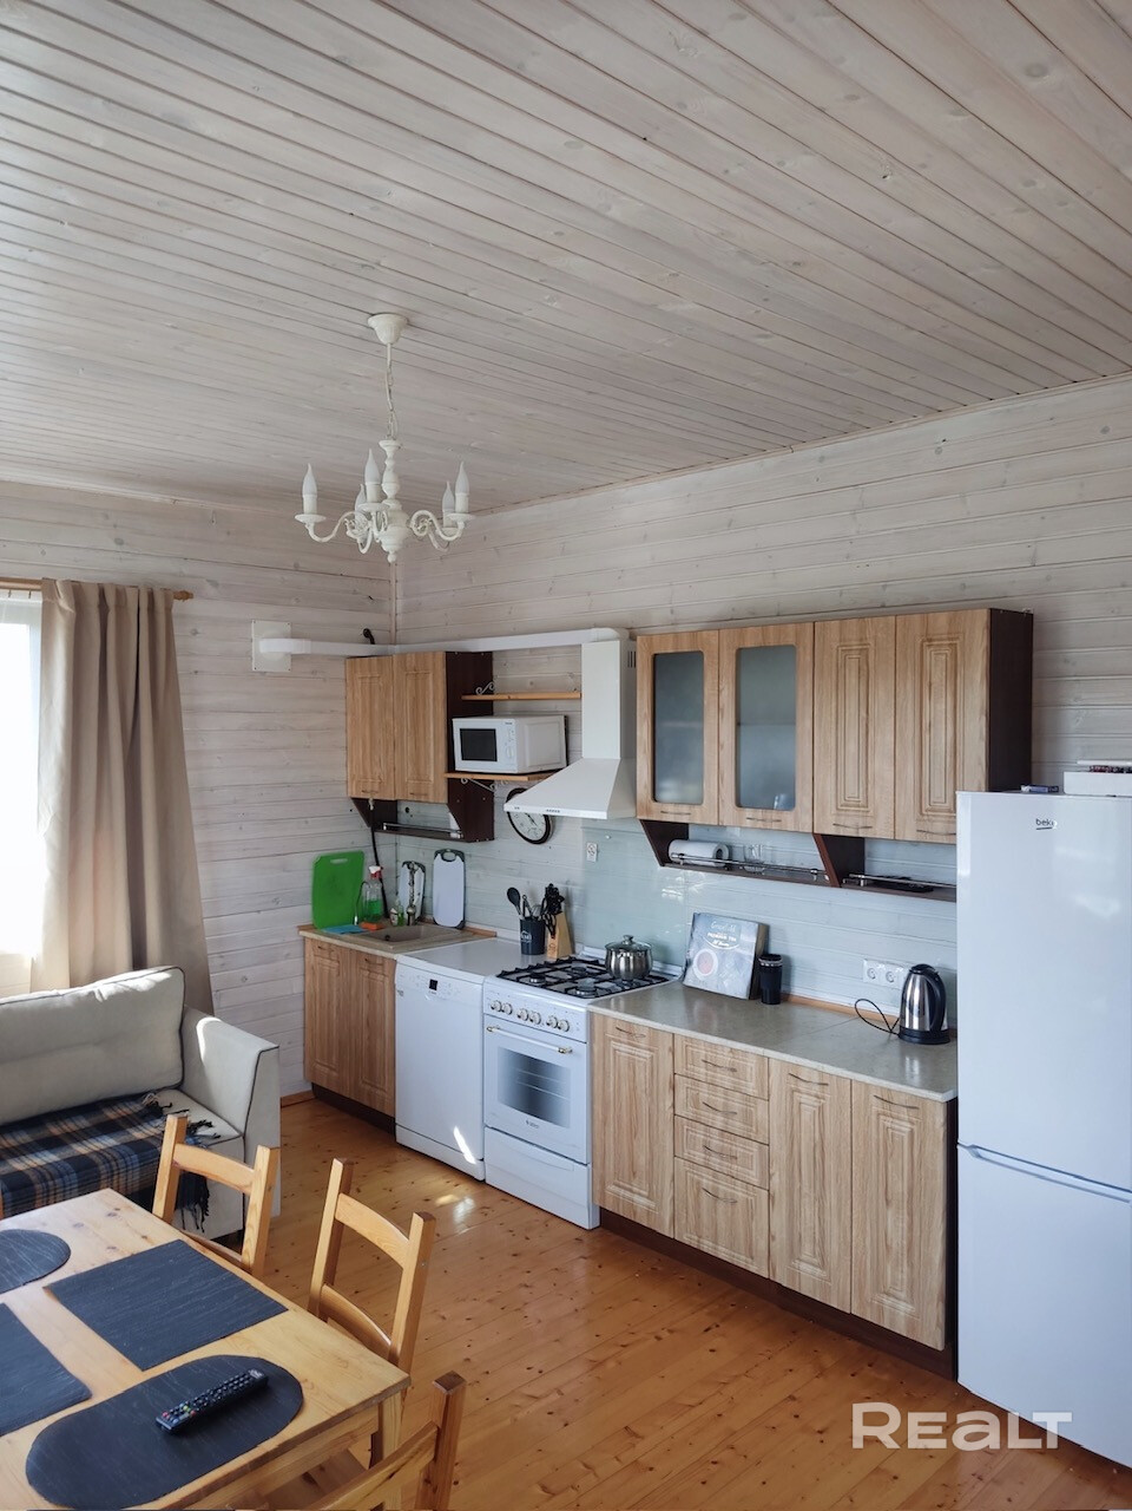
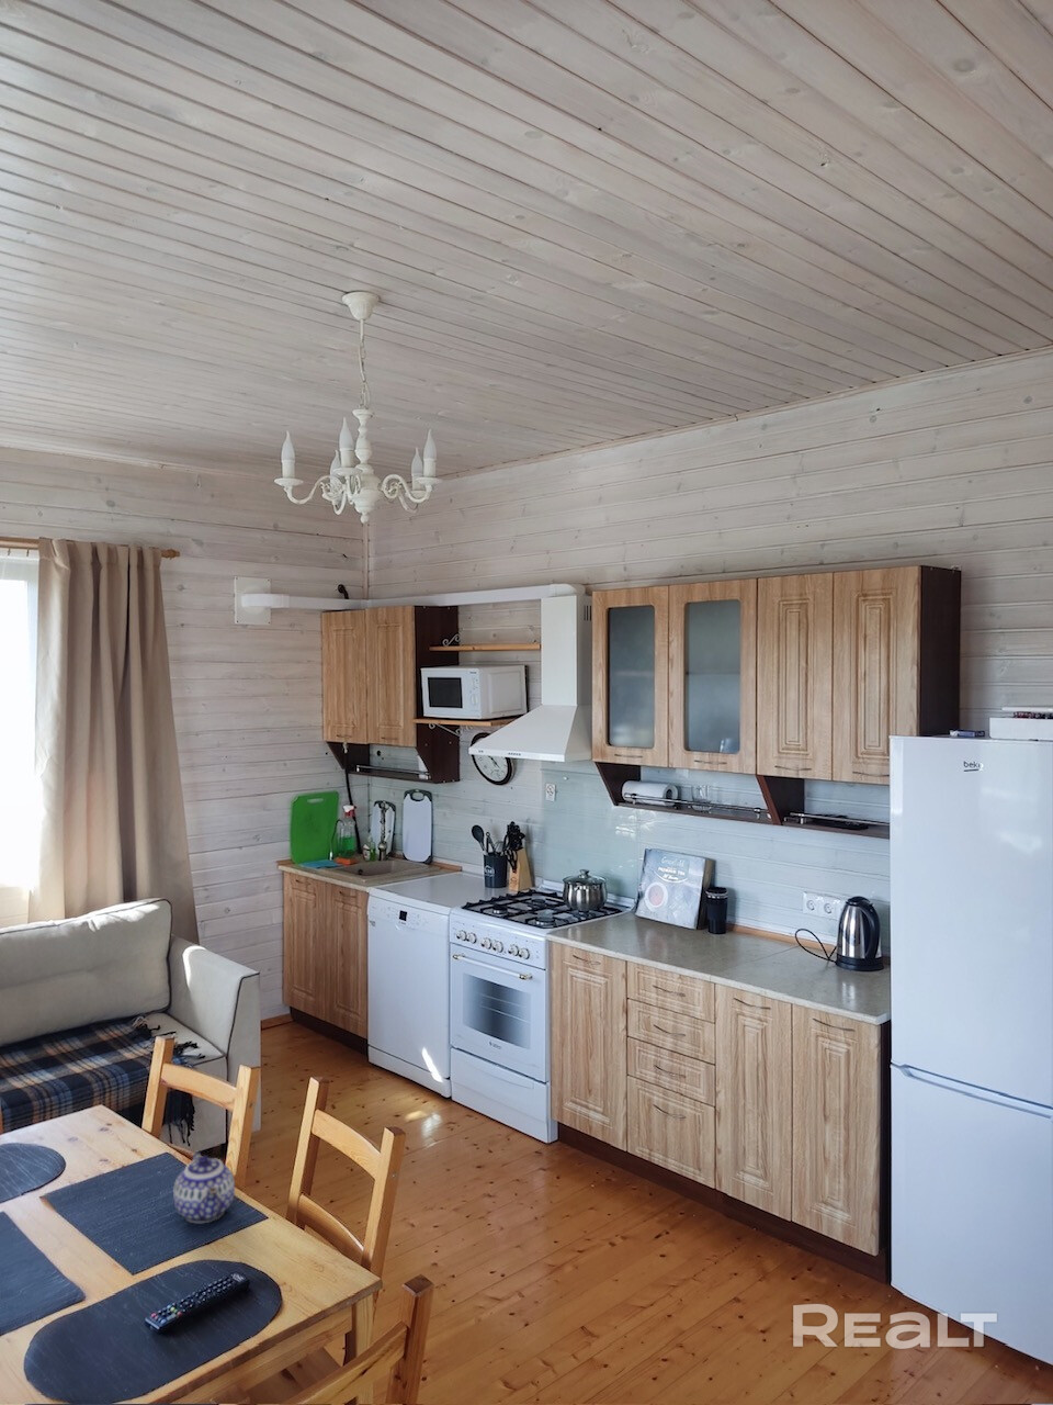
+ teapot [173,1151,236,1224]
